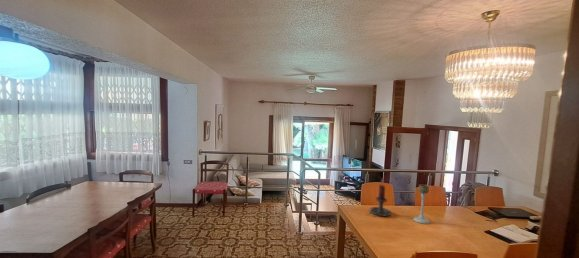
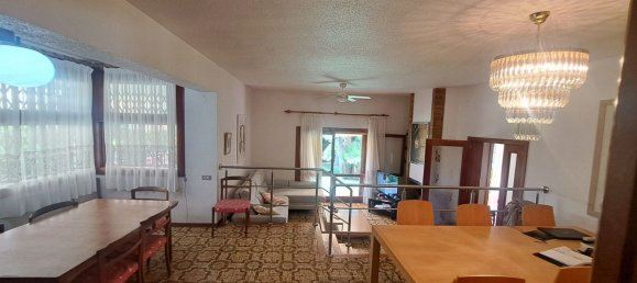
- candle holder [368,184,393,217]
- candle holder [412,183,431,225]
